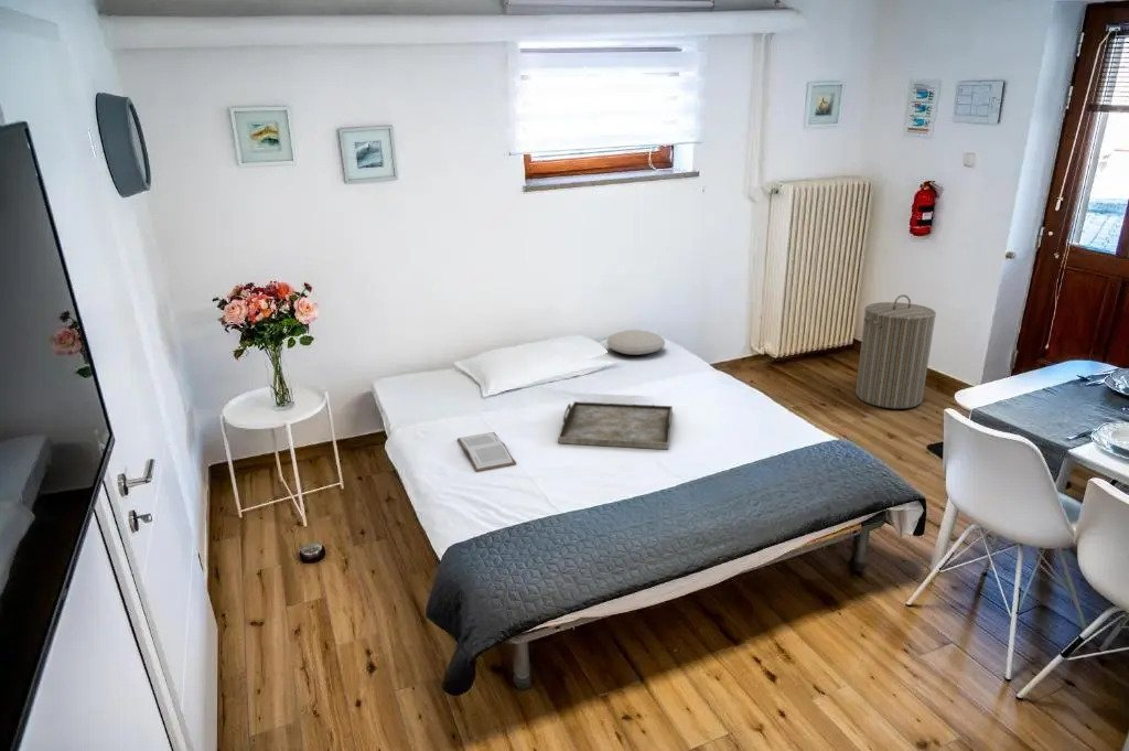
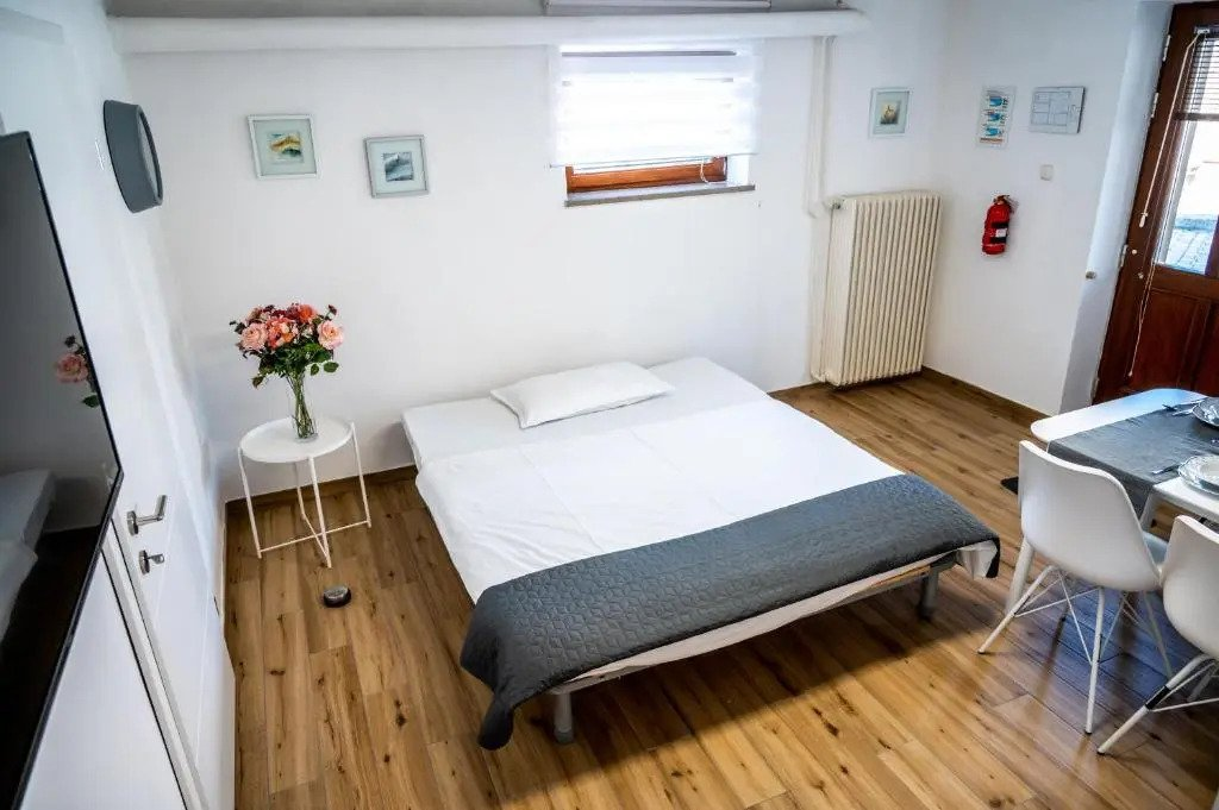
- serving tray [557,400,674,450]
- cushion [605,329,666,356]
- laundry hamper [854,293,937,409]
- book [456,431,517,473]
